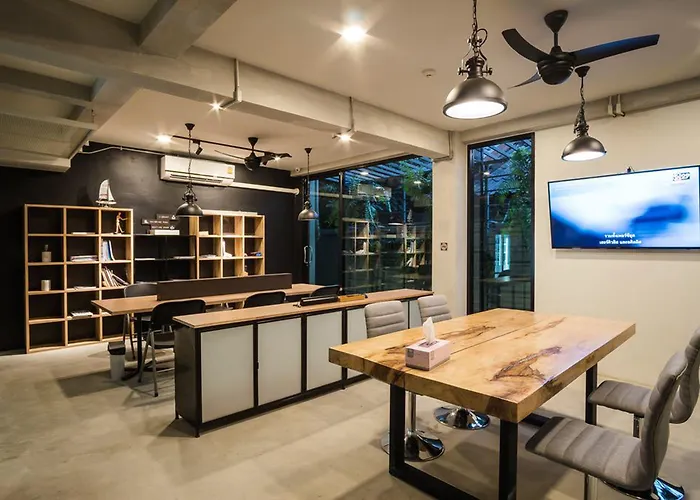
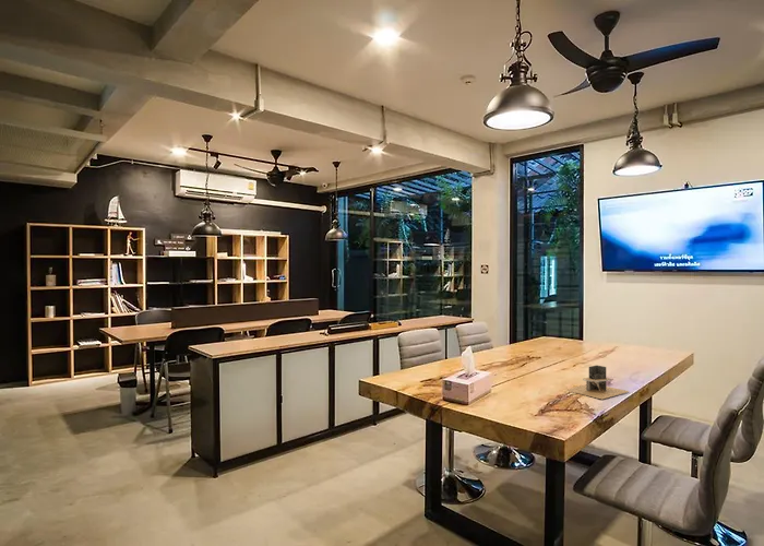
+ reception desk [565,365,631,401]
